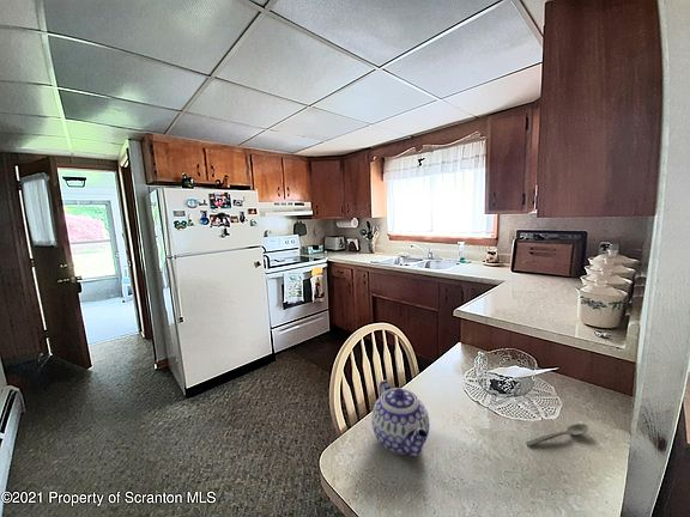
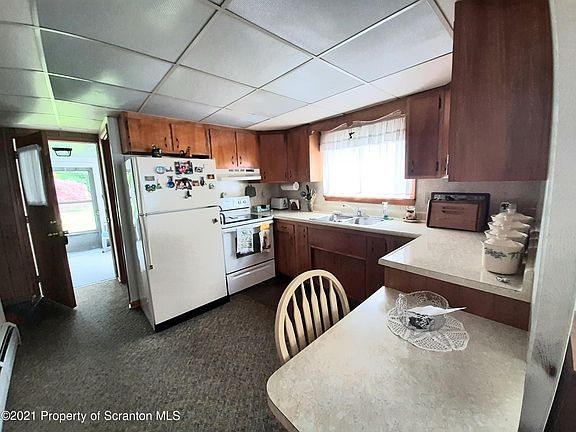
- spoon [525,422,589,448]
- teapot [370,379,431,457]
